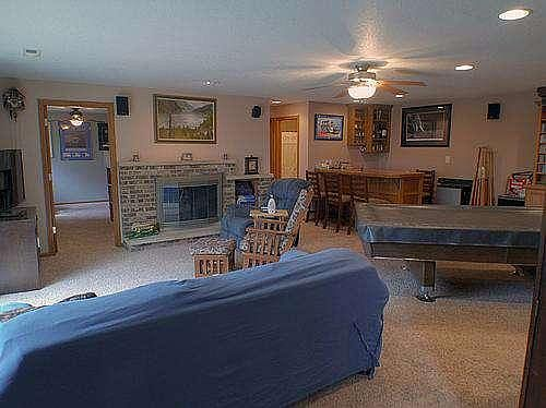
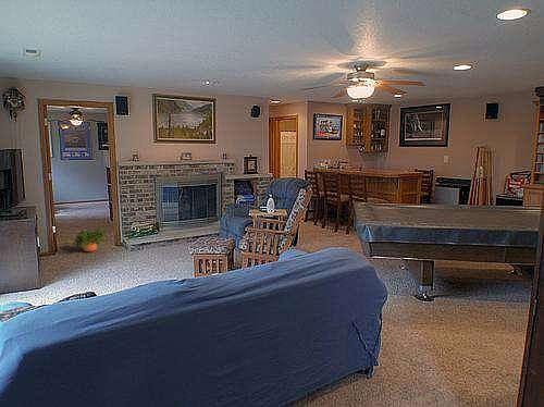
+ potted plant [72,226,107,252]
